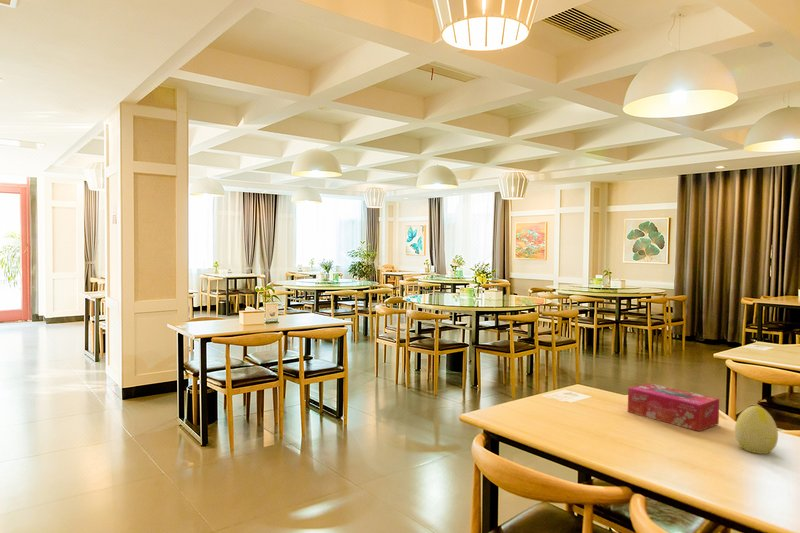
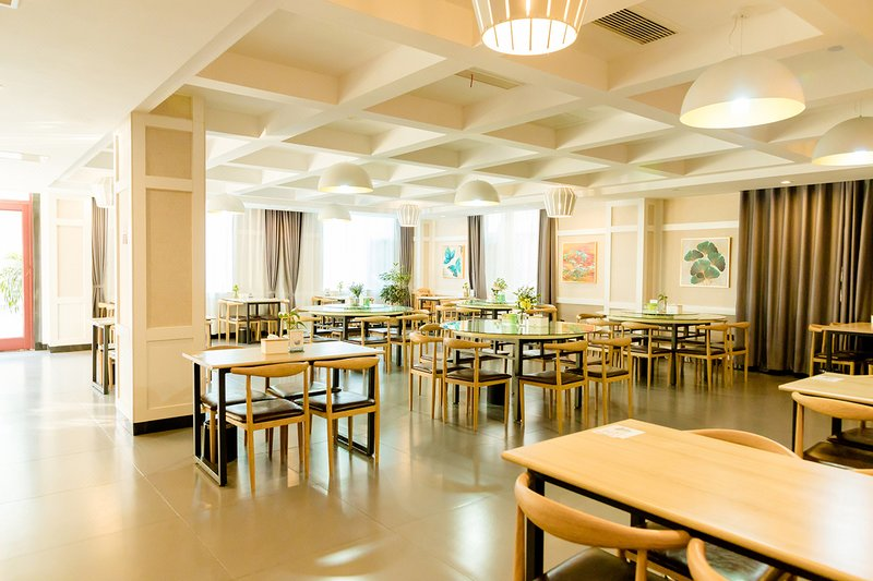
- tissue box [627,382,720,432]
- decorative egg [734,405,779,455]
